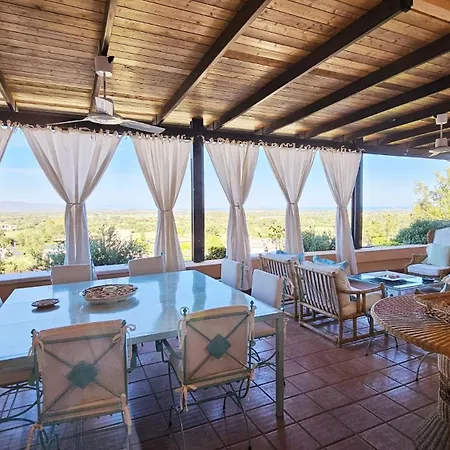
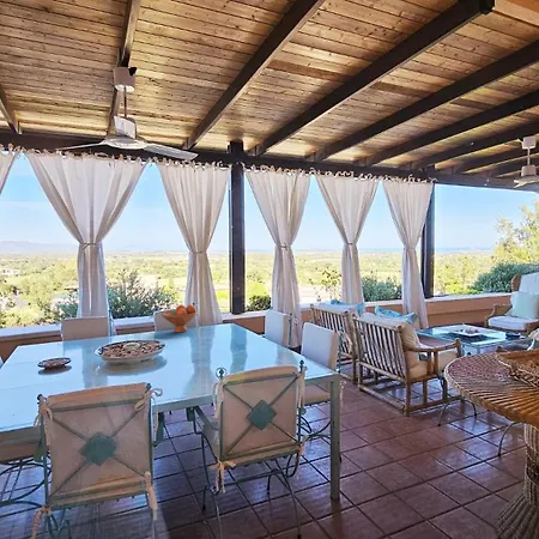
+ fruit bowl [161,303,199,333]
